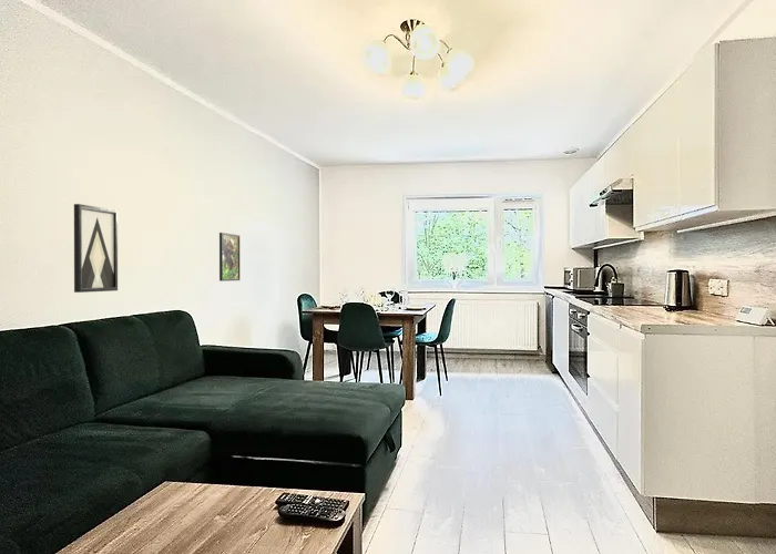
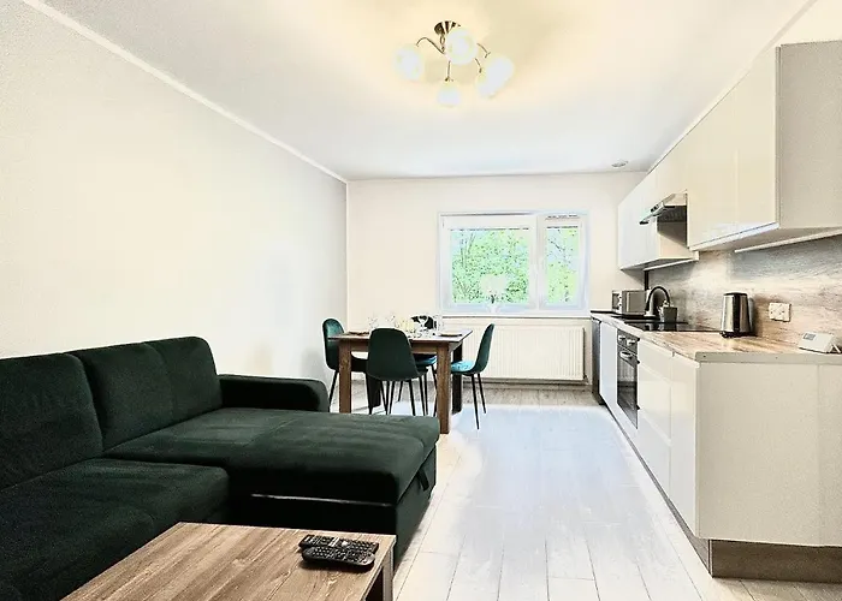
- wall art [73,203,119,294]
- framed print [218,232,241,283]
